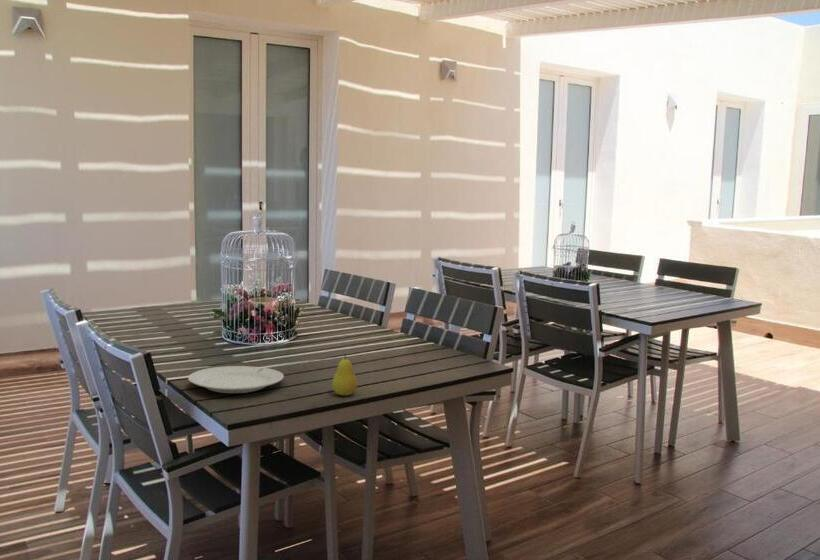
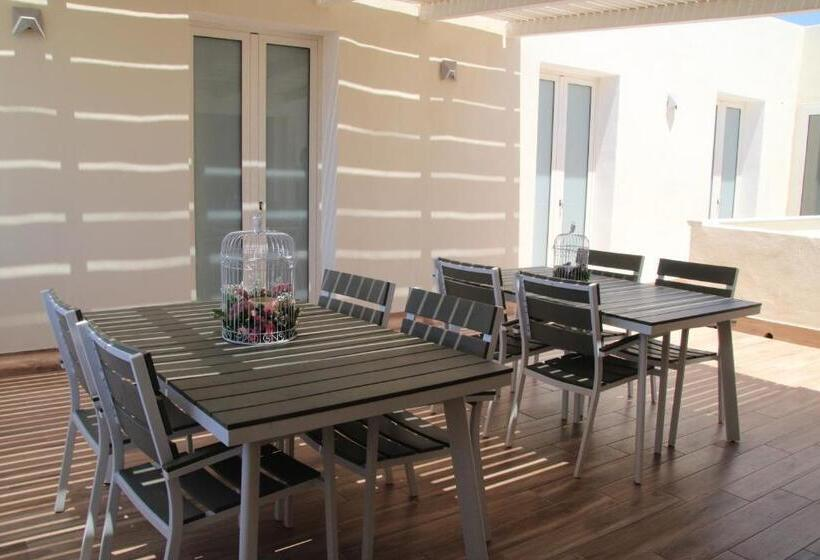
- chinaware [187,365,285,394]
- fruit [331,353,358,396]
